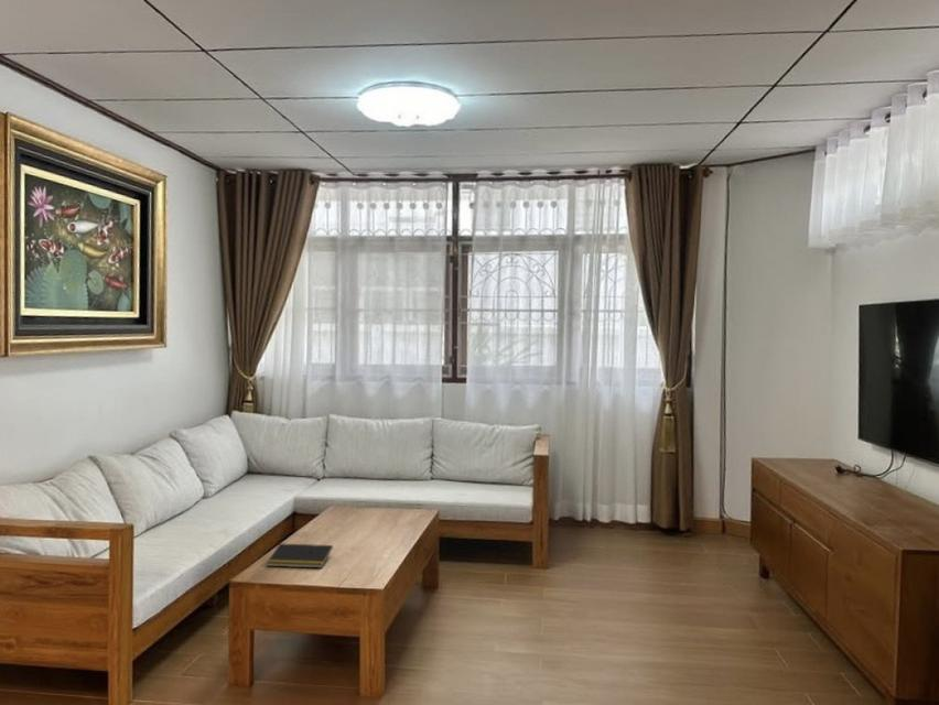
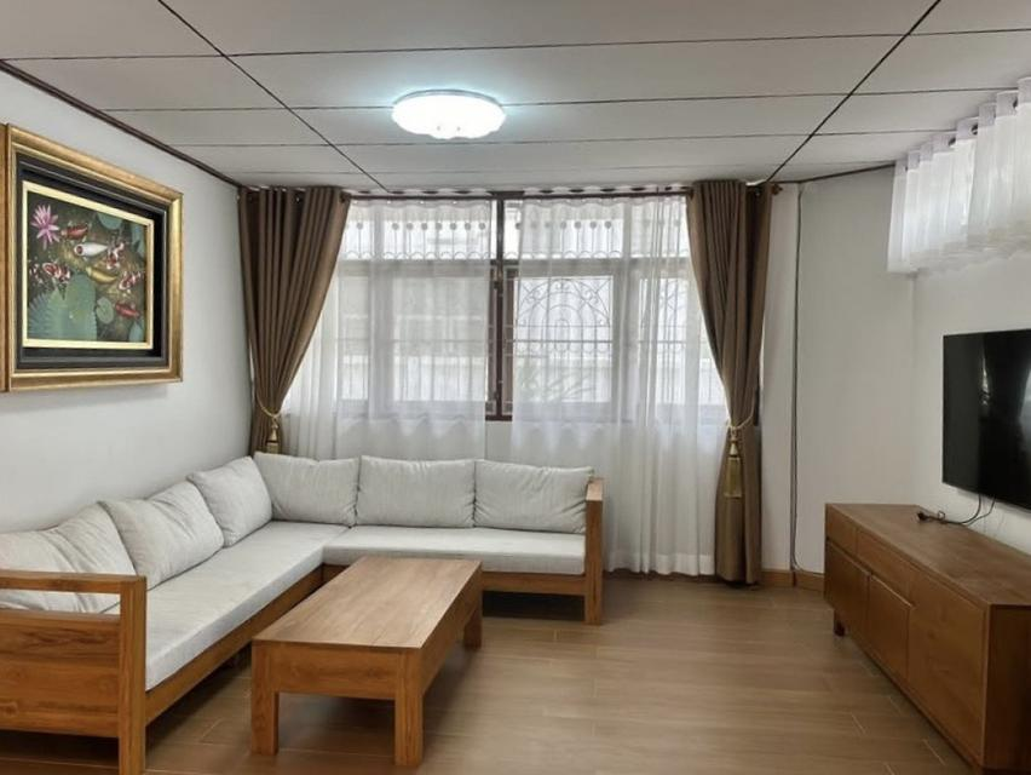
- notepad [266,543,334,570]
